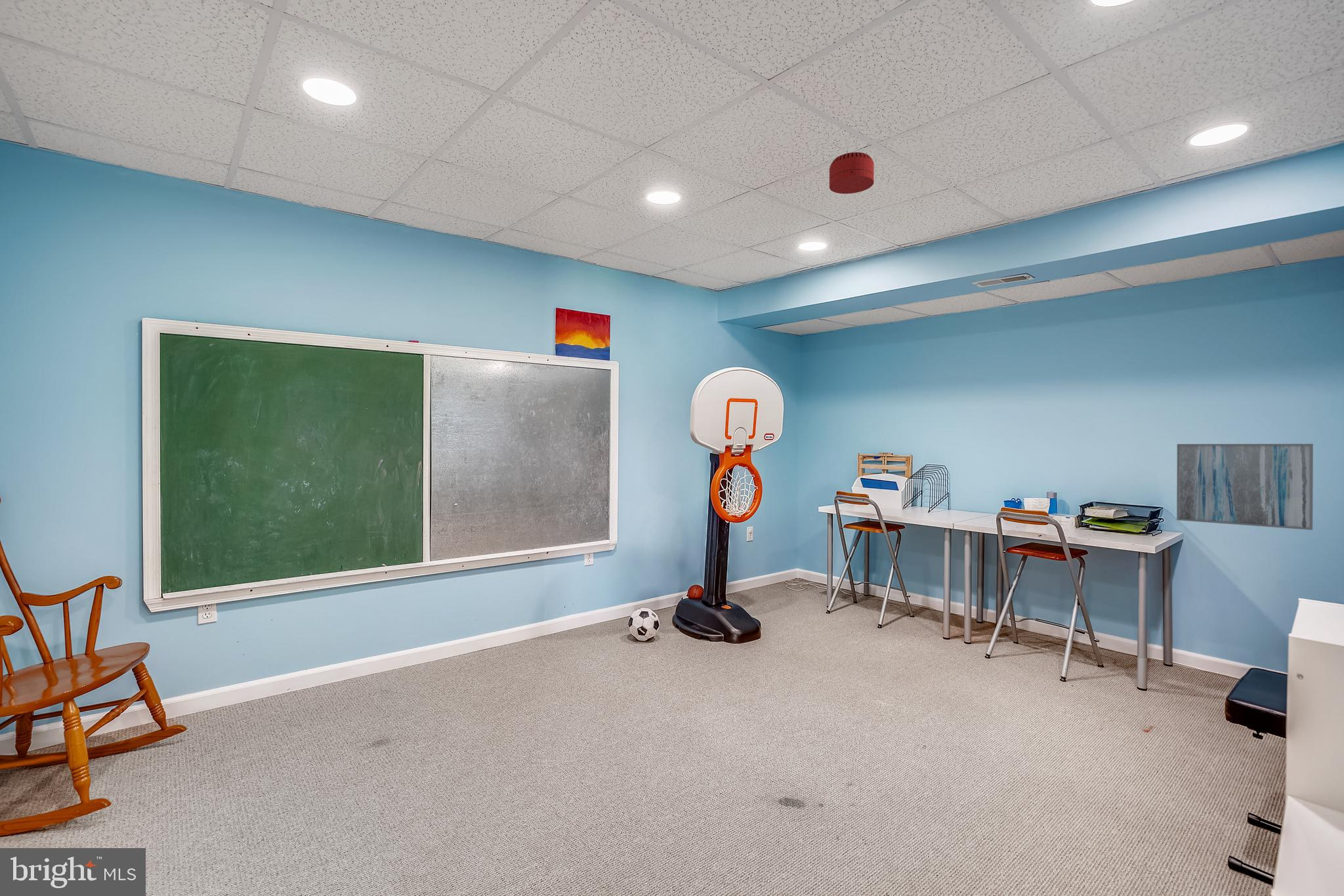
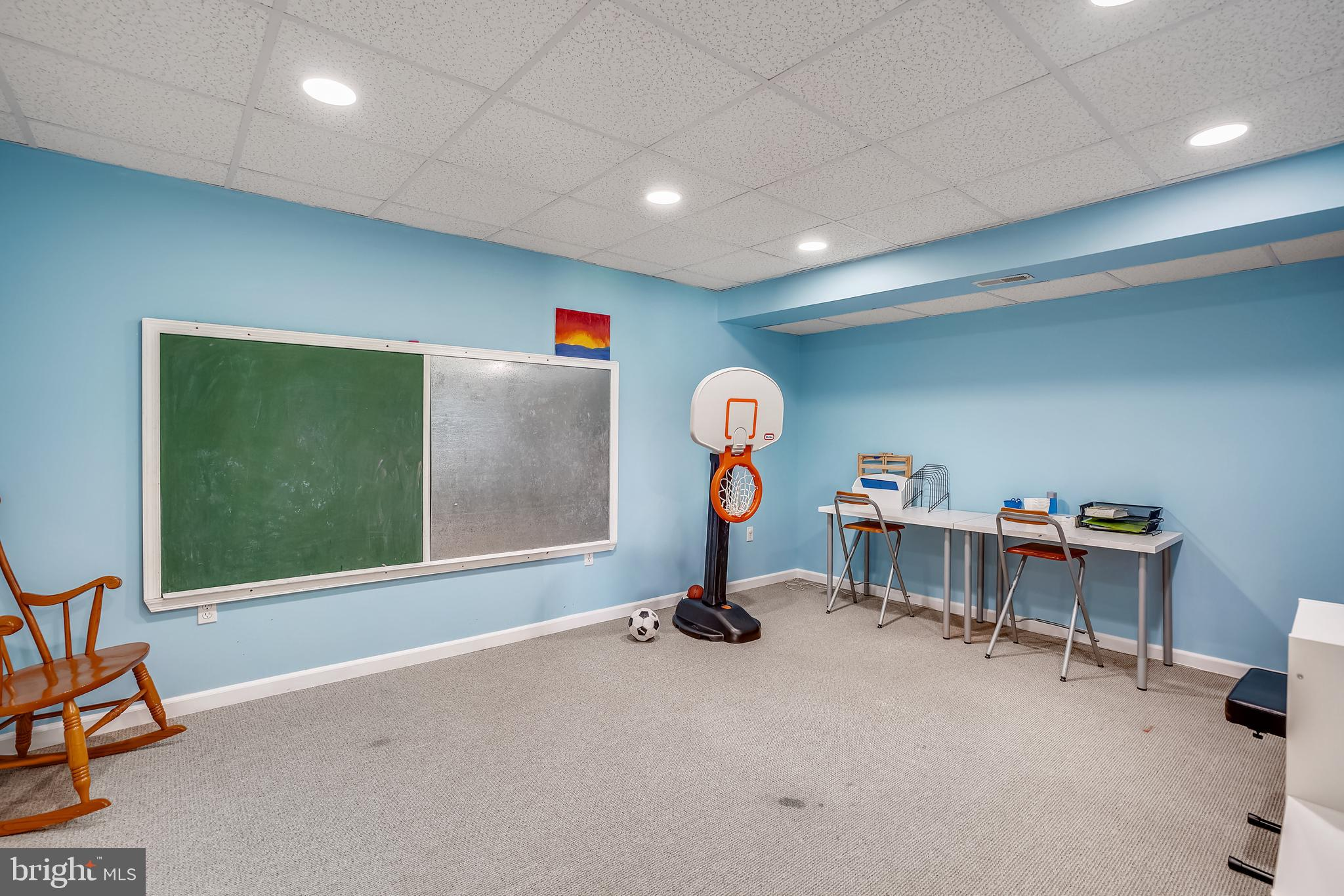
- smoke detector [829,152,875,194]
- wall art [1176,443,1314,531]
